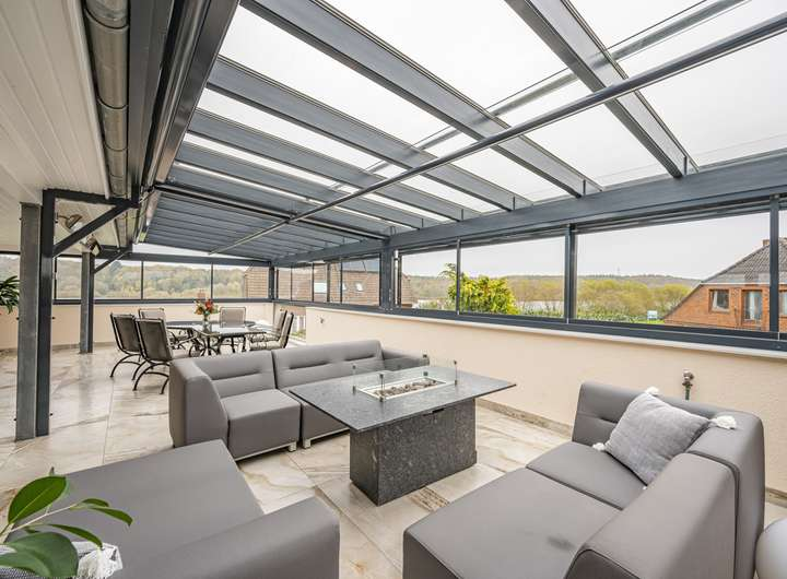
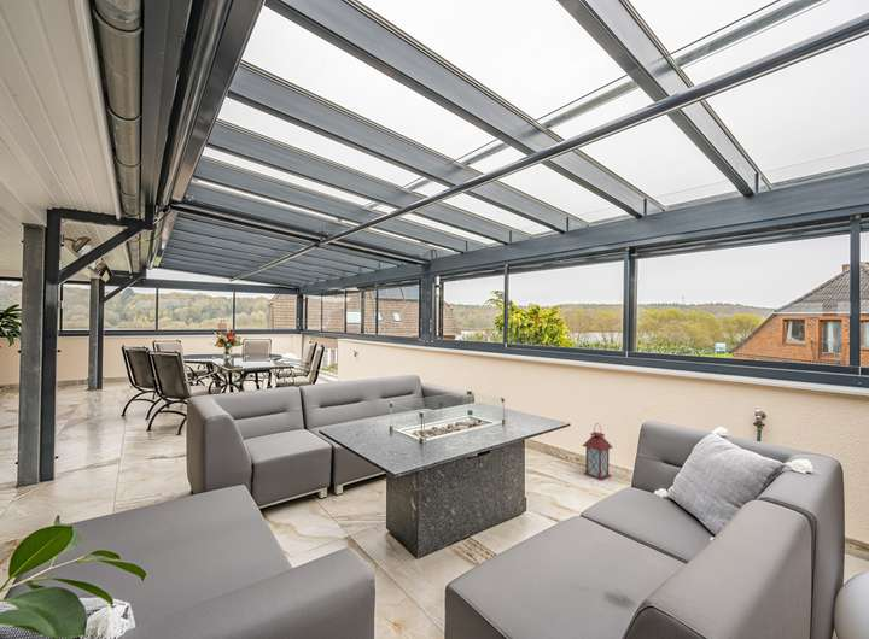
+ lantern [581,422,613,481]
